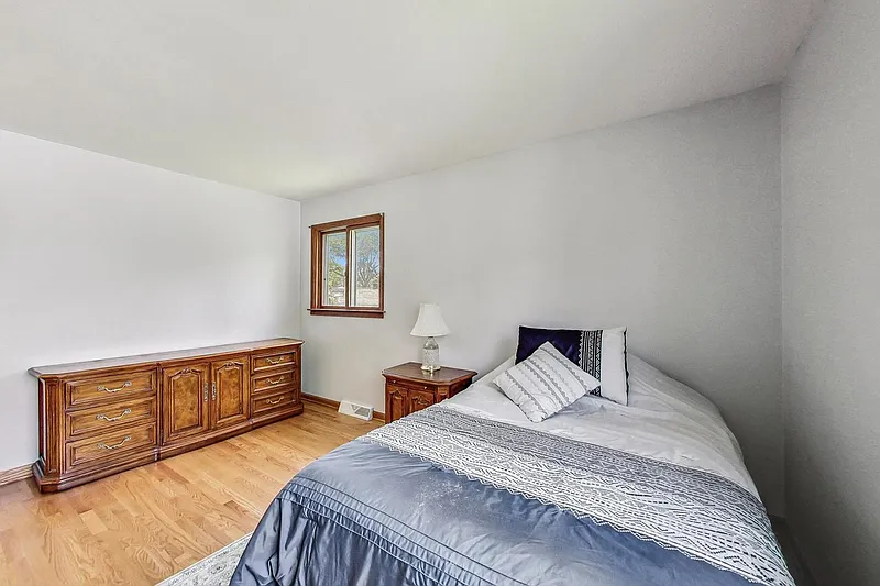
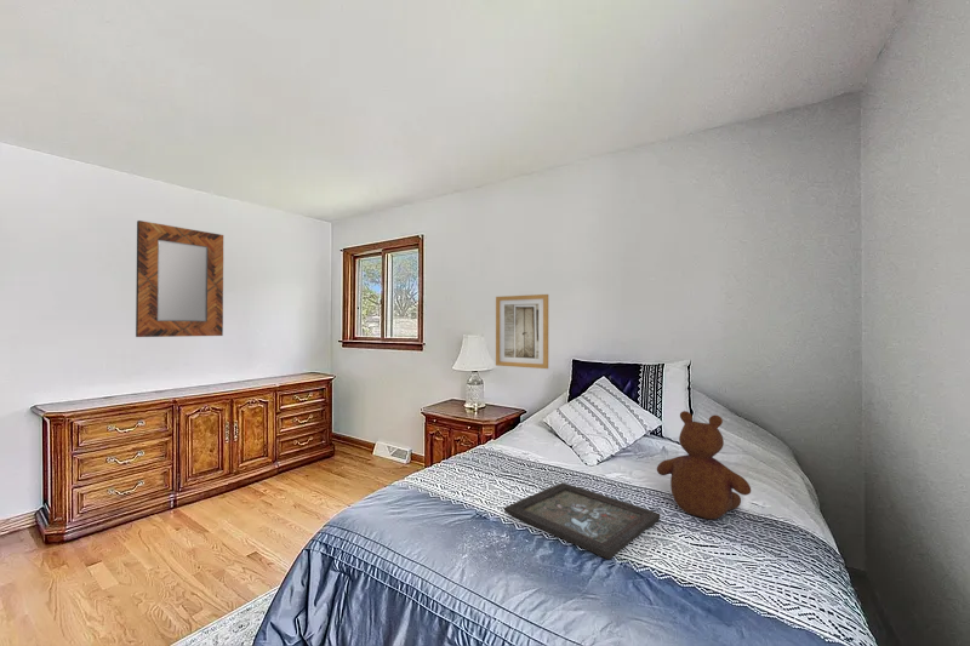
+ wall art [495,293,549,370]
+ home mirror [135,219,224,338]
+ teddy bear [656,410,752,520]
+ tray [503,481,662,560]
